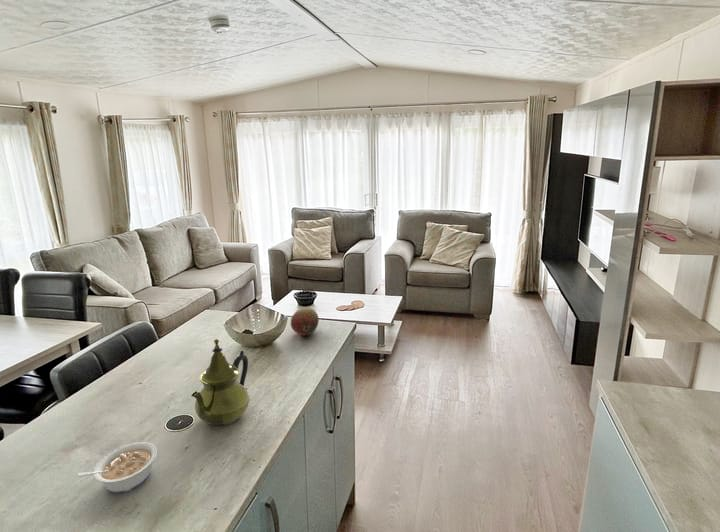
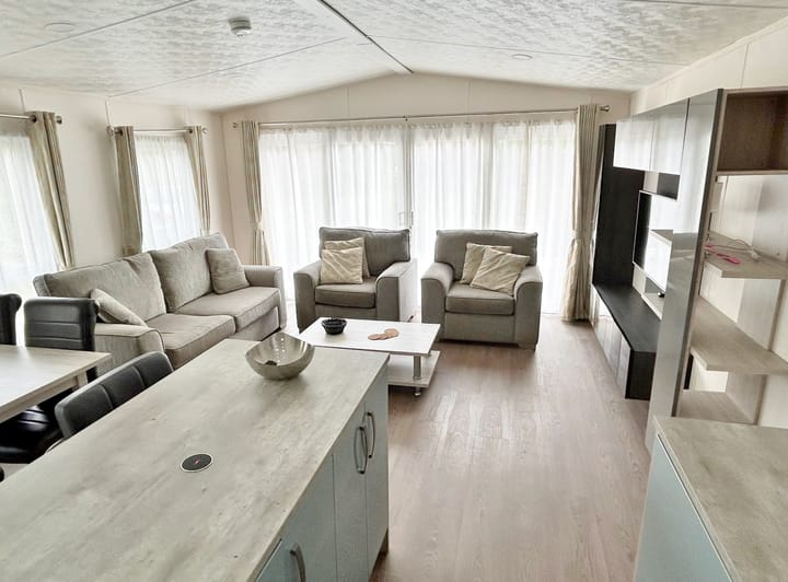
- legume [77,441,158,494]
- fruit [290,307,320,336]
- teapot [190,338,250,427]
